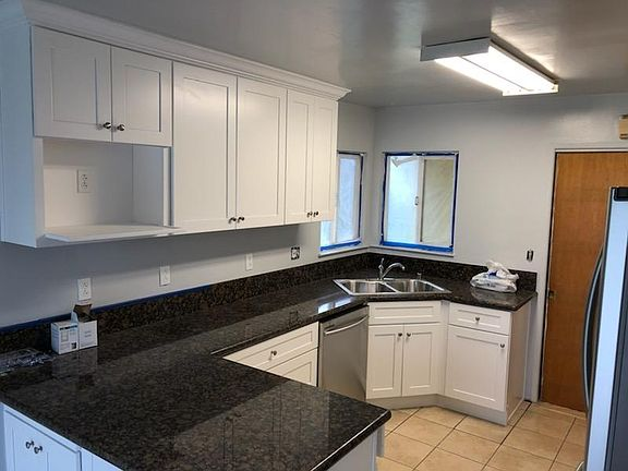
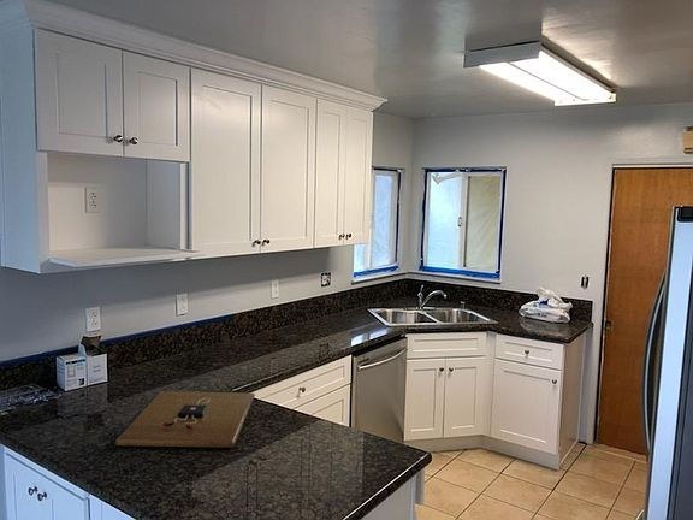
+ cutting board [114,390,256,449]
